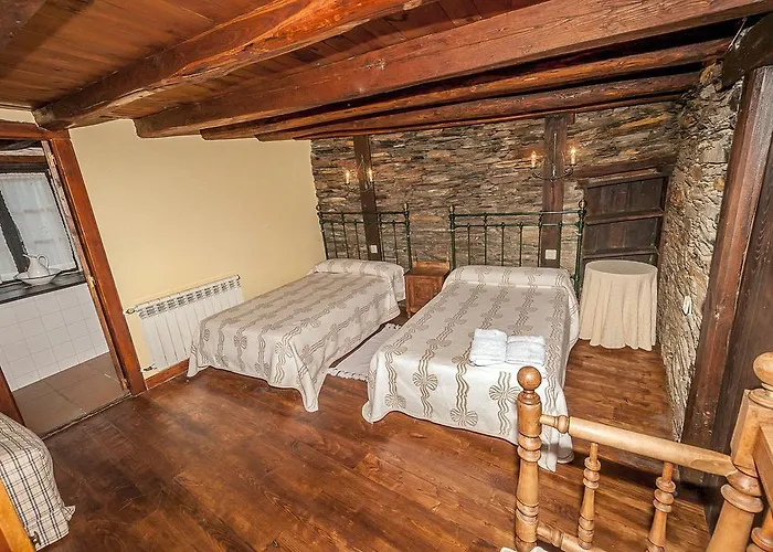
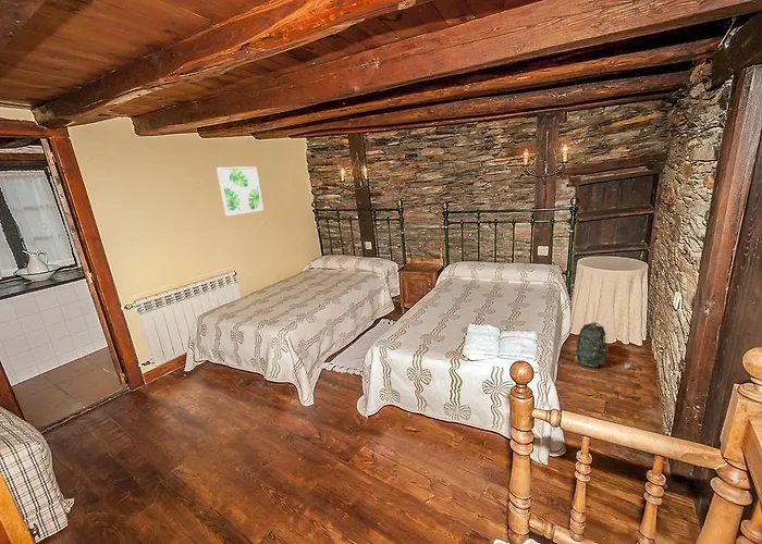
+ backpack [575,321,632,370]
+ wall art [216,165,265,217]
